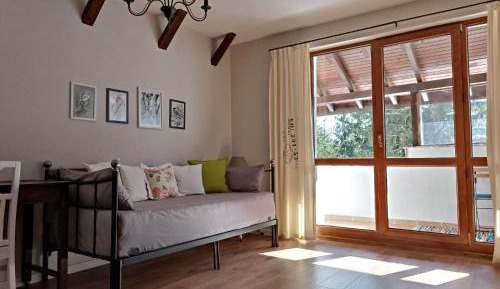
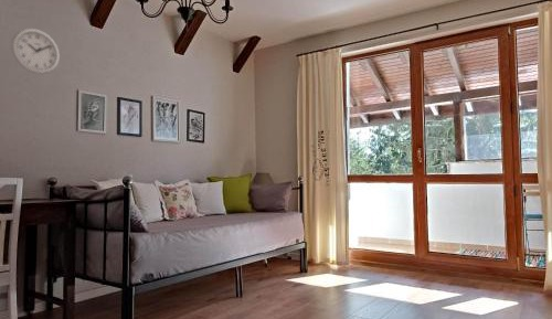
+ wall clock [10,28,61,75]
